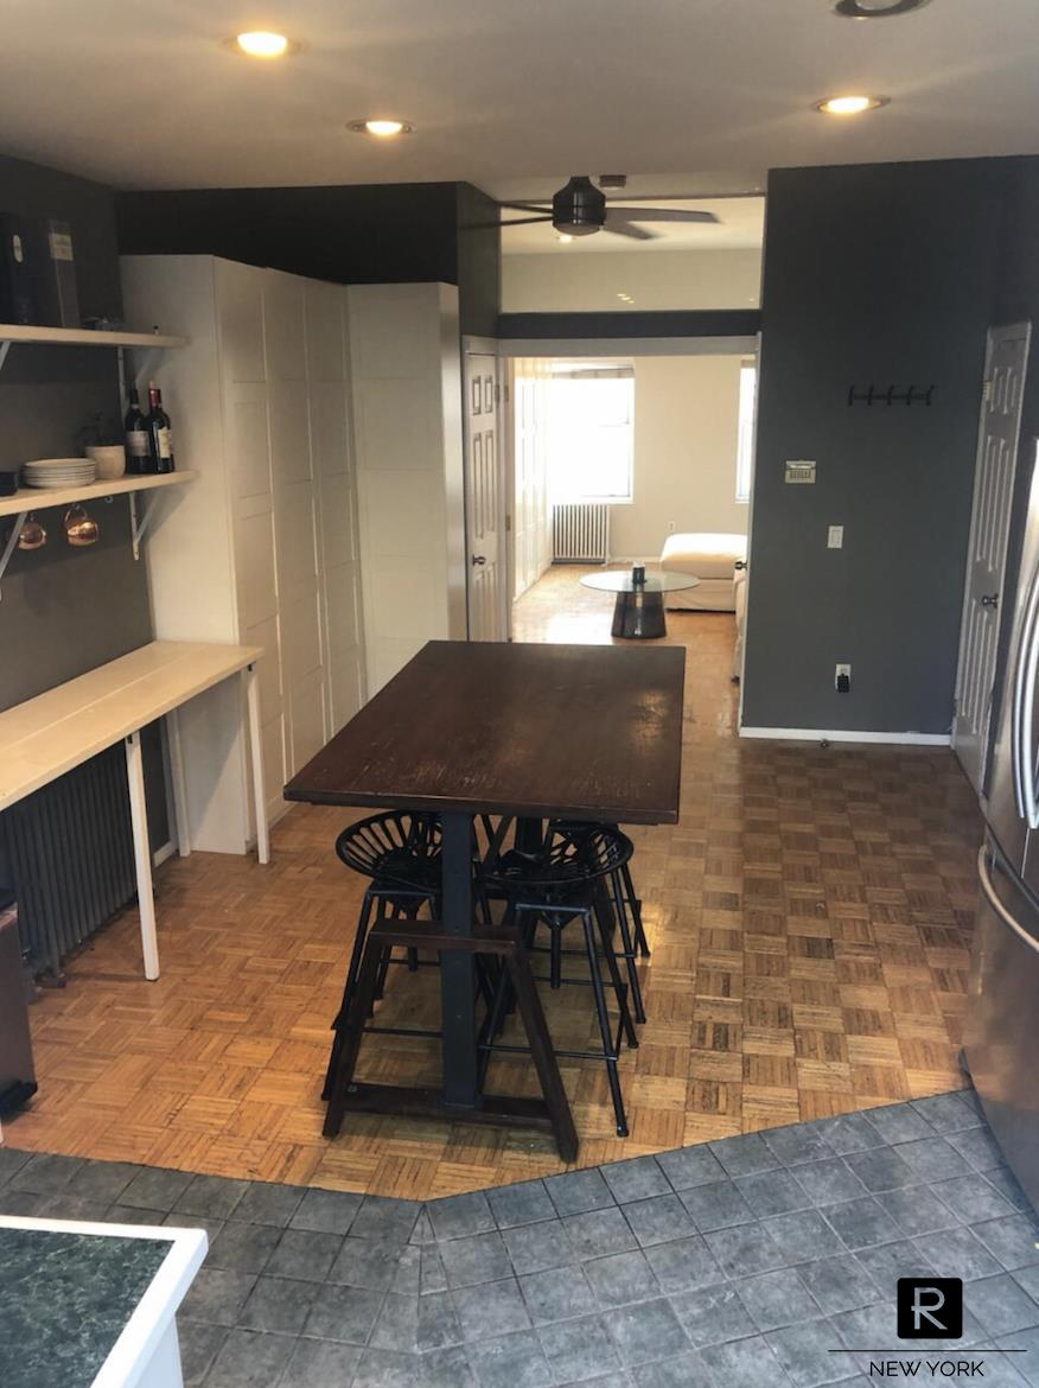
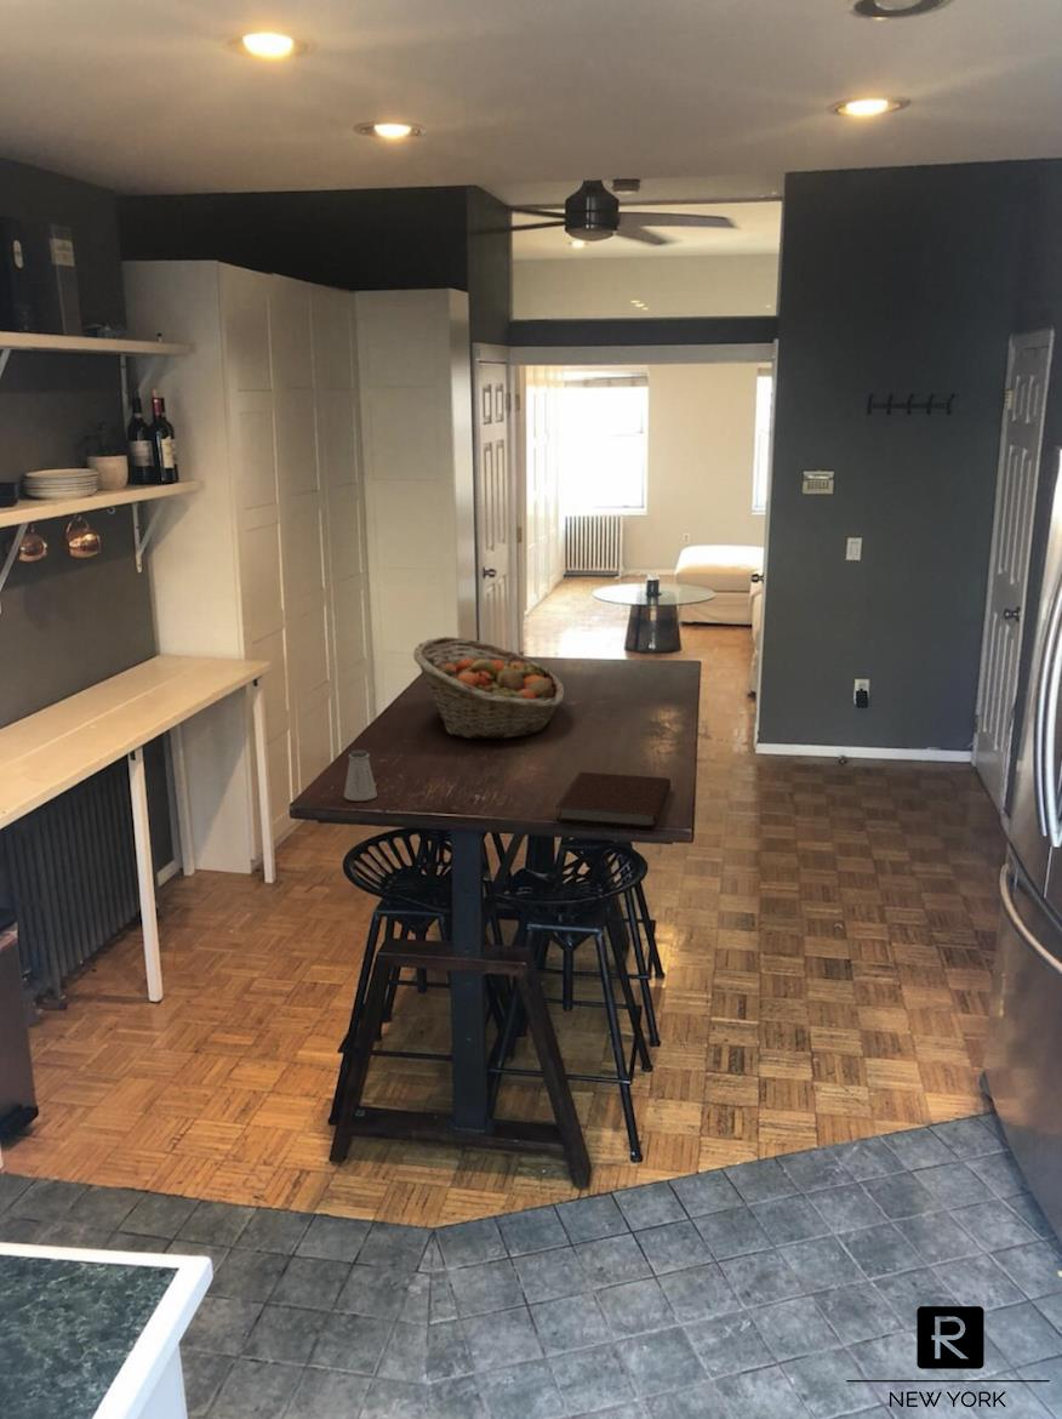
+ saltshaker [343,748,378,802]
+ fruit basket [412,636,566,740]
+ notebook [555,770,672,830]
